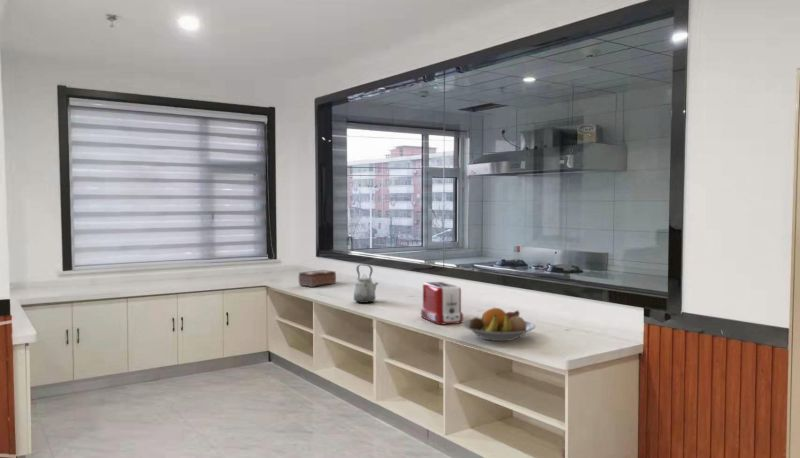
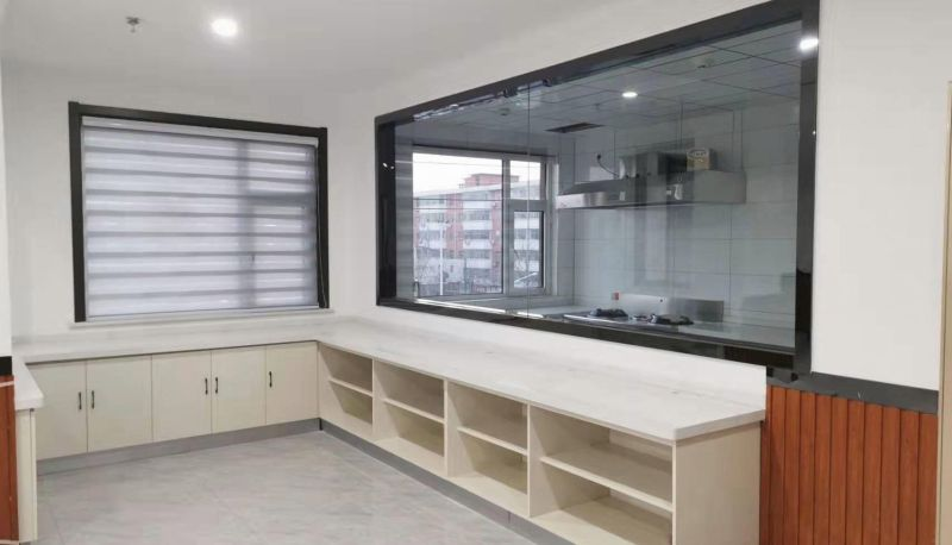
- toaster [419,281,465,325]
- tissue box [298,269,337,288]
- kettle [353,263,379,304]
- fruit bowl [462,306,536,342]
